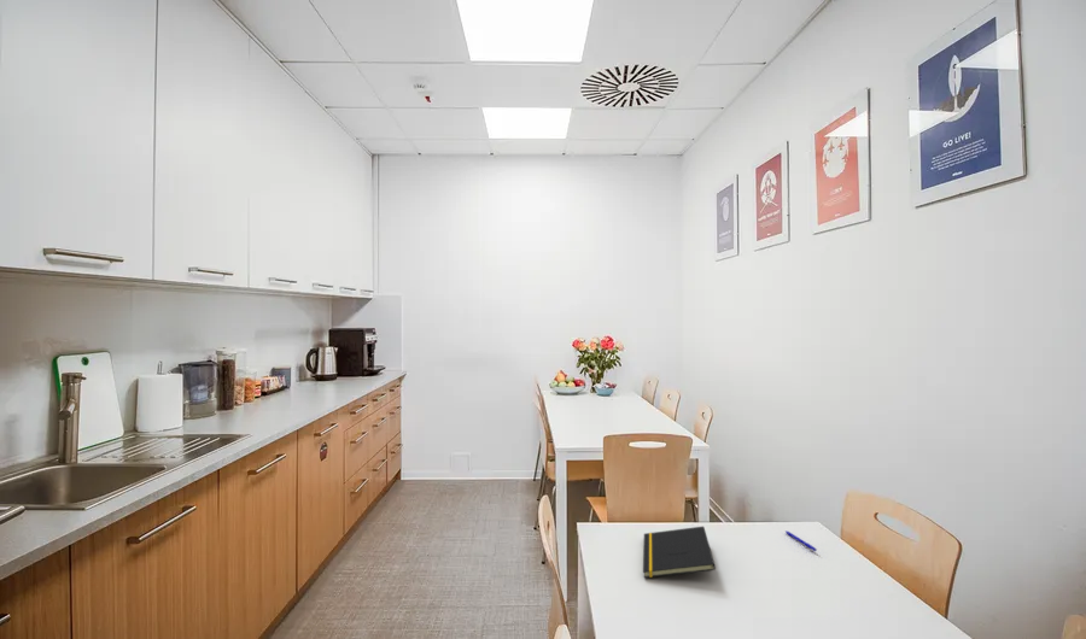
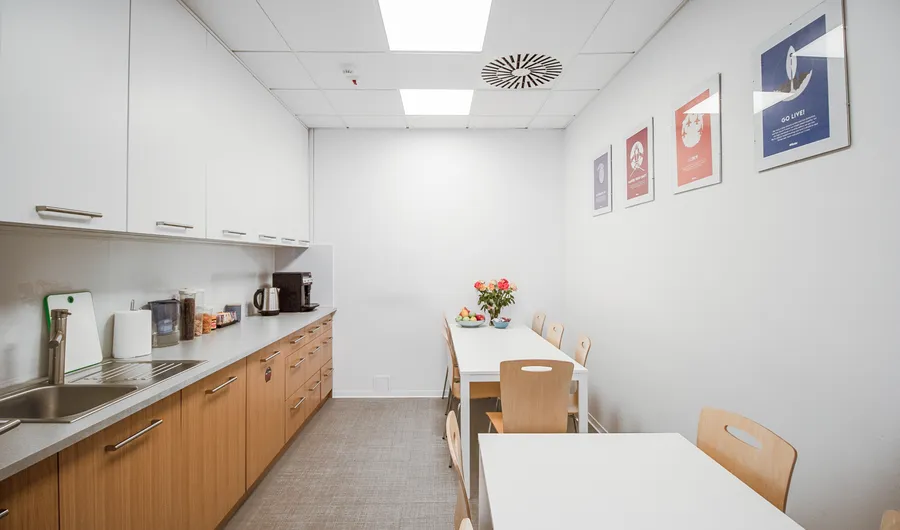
- notepad [642,526,717,579]
- pen [784,530,818,552]
